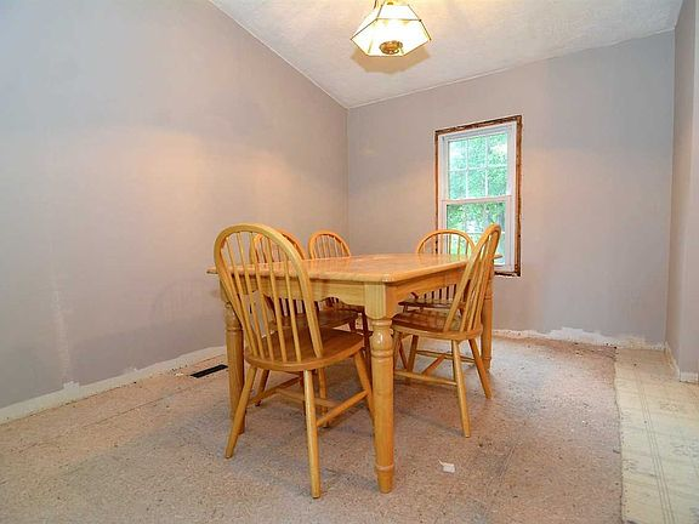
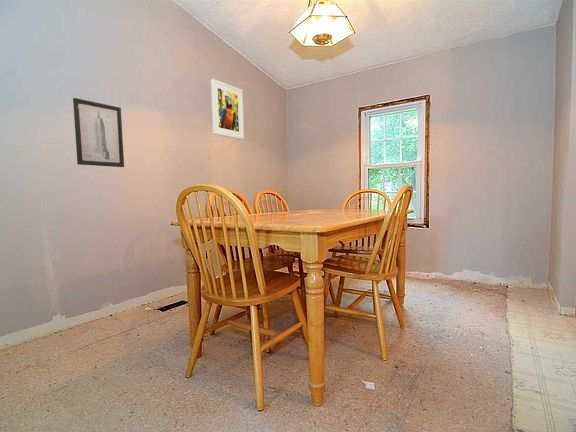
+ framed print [210,78,245,140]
+ wall art [72,97,125,168]
